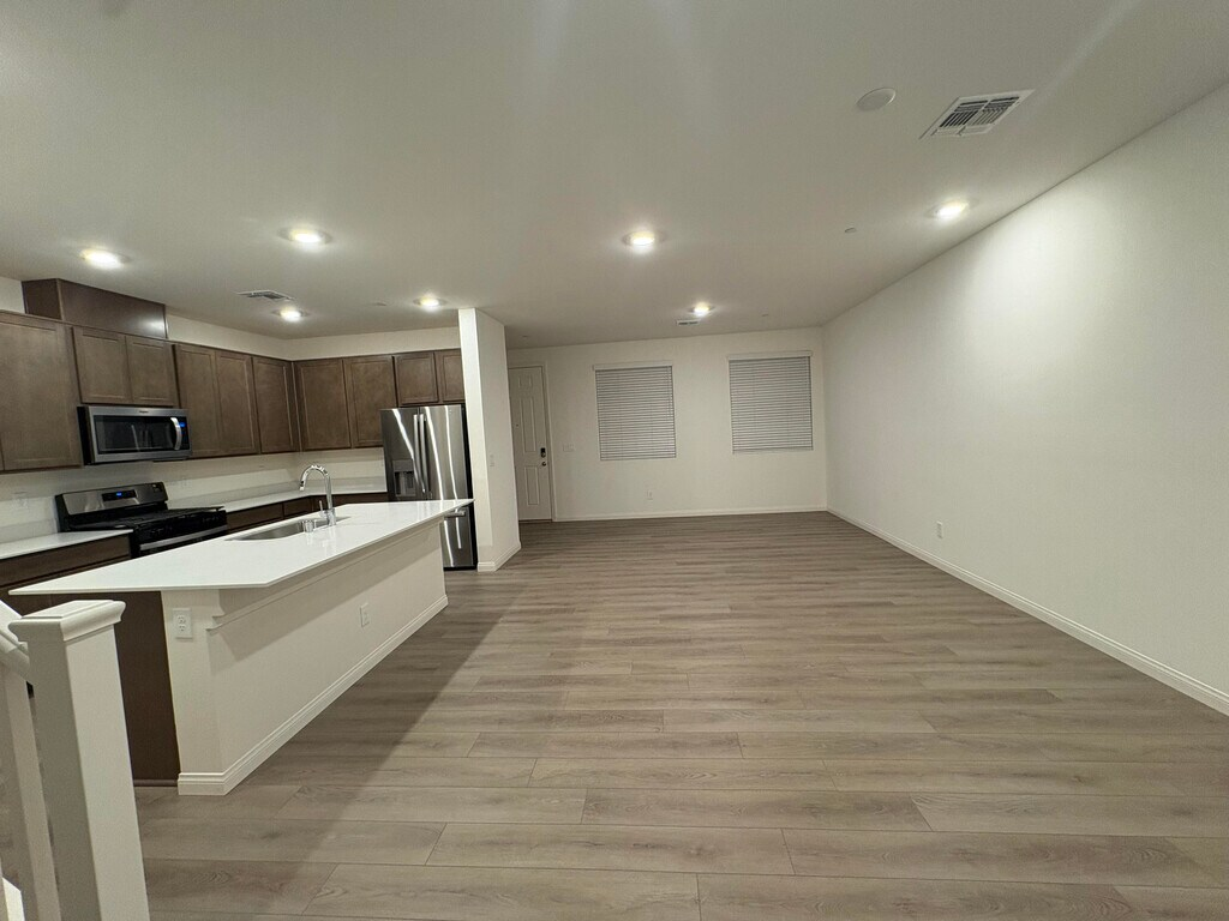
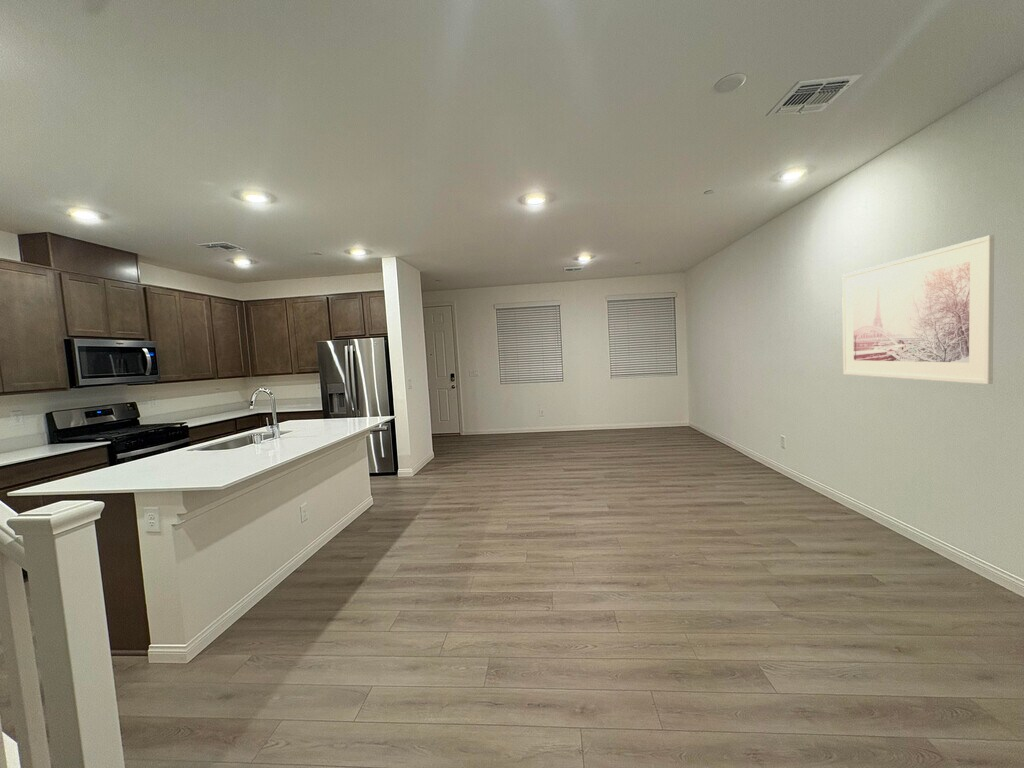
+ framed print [841,234,995,385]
